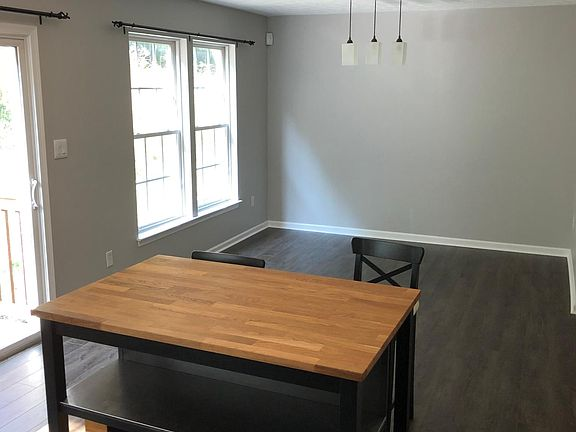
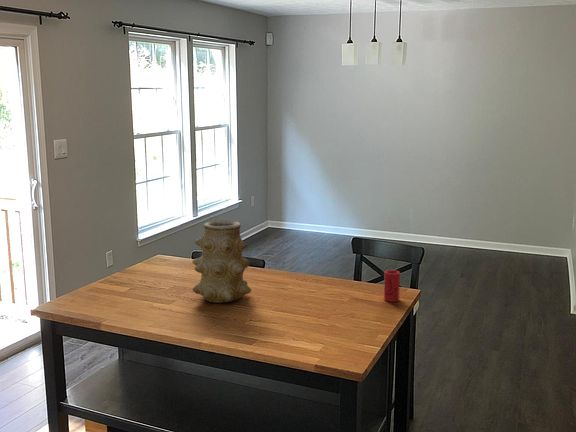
+ vase [192,219,253,304]
+ cup [383,269,401,303]
